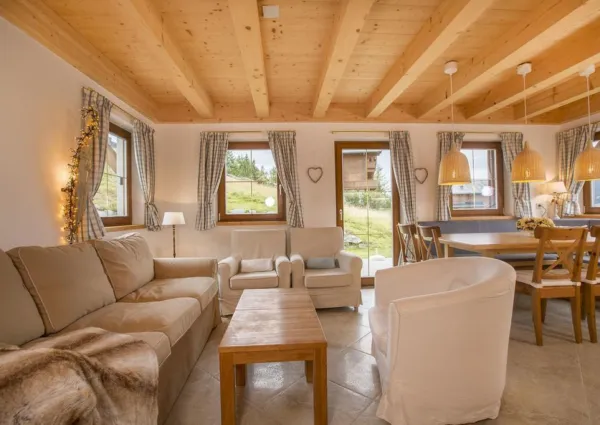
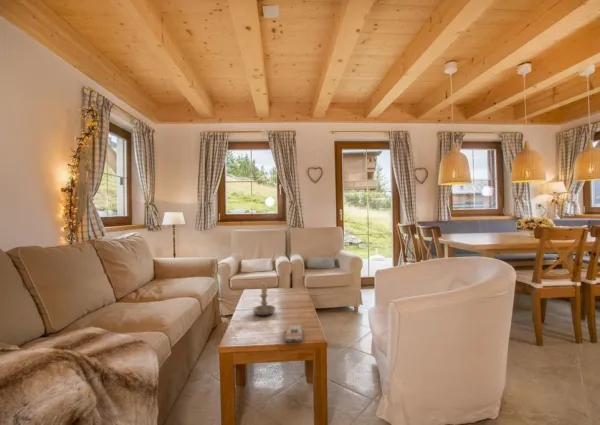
+ remote control [284,323,304,344]
+ candle [252,281,277,316]
